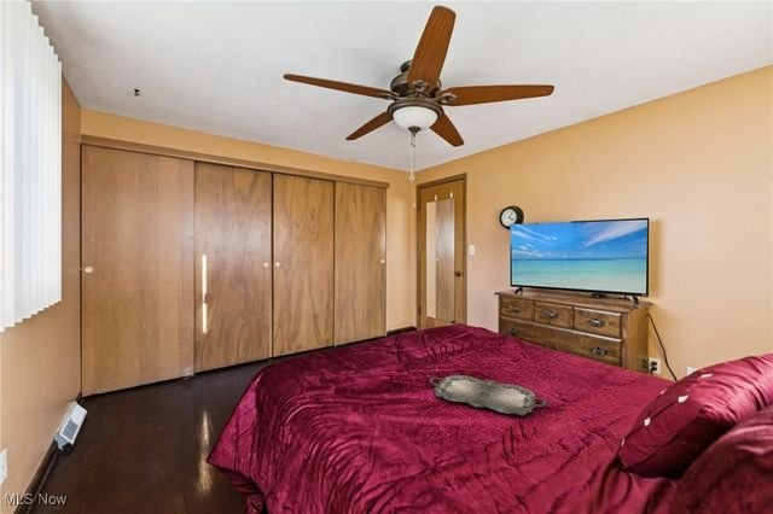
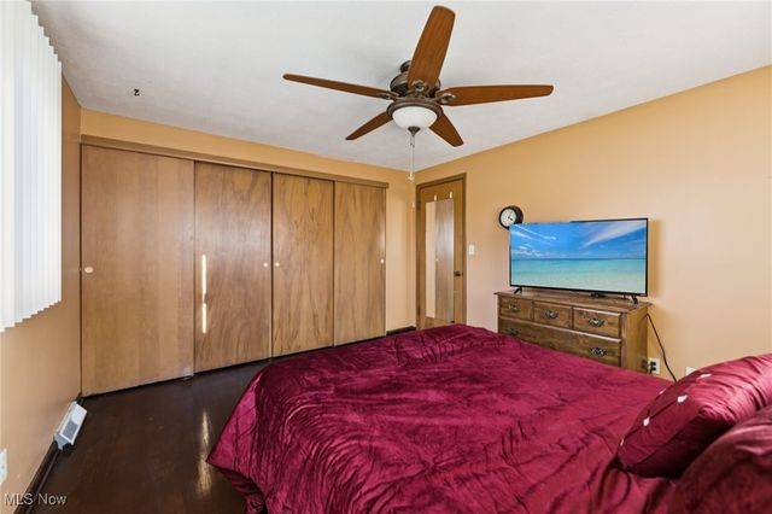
- serving tray [428,373,551,416]
